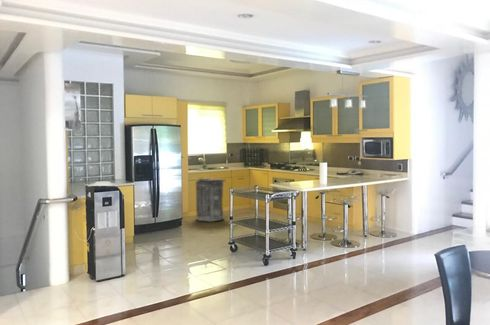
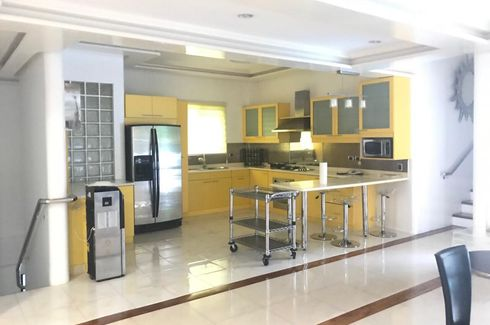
- trash can lid [195,177,227,222]
